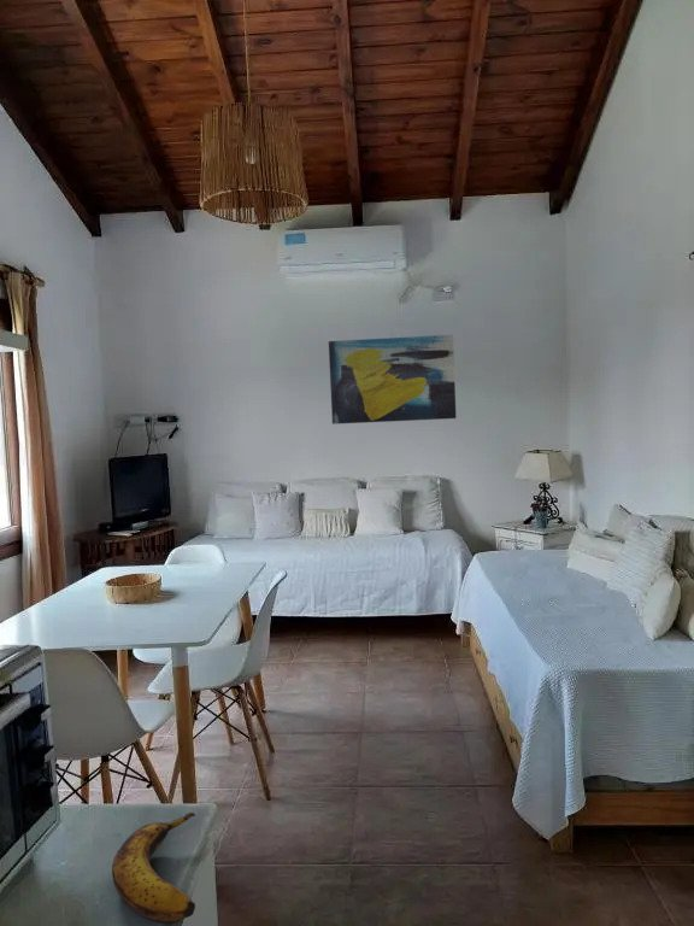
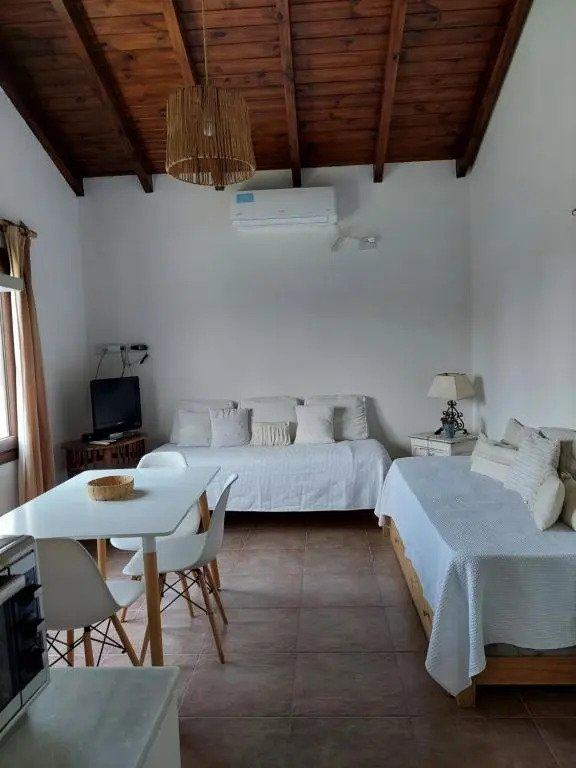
- banana [111,811,196,924]
- wall art [328,334,458,426]
